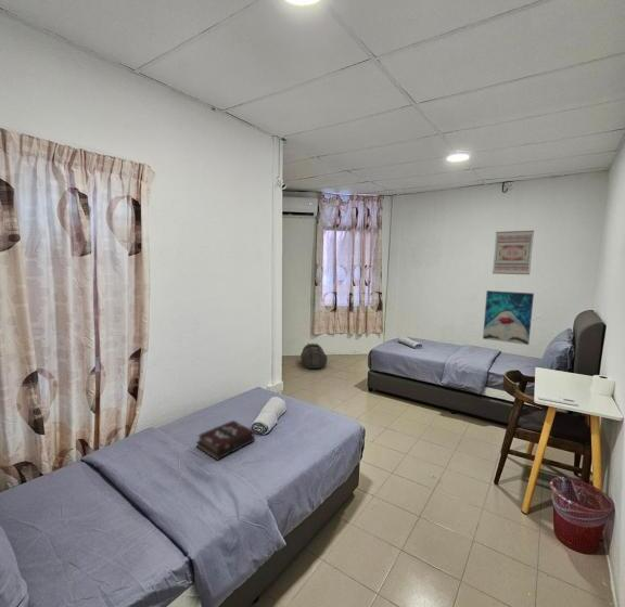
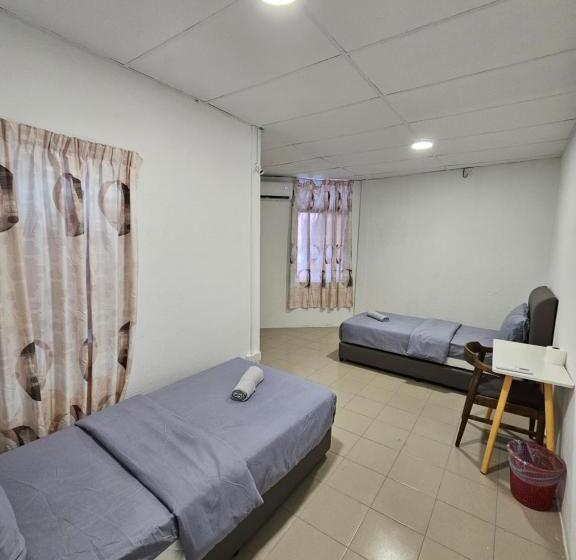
- hardback book [195,419,256,461]
- wall art [482,289,535,346]
- wall art [492,230,535,275]
- backpack [299,343,328,370]
